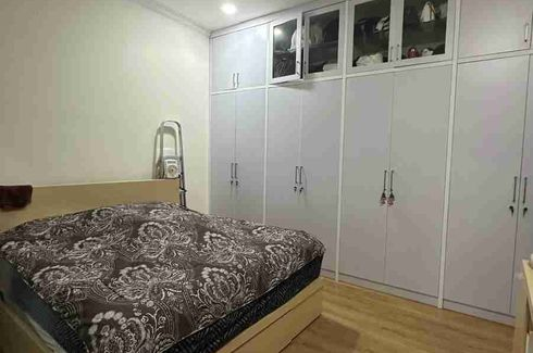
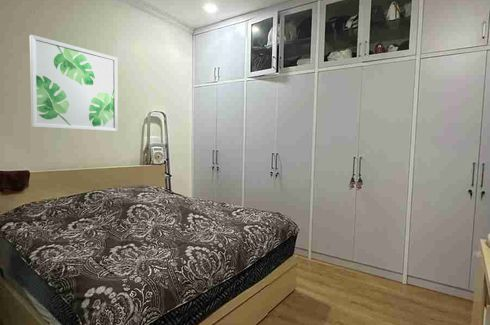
+ wall art [29,34,119,132]
